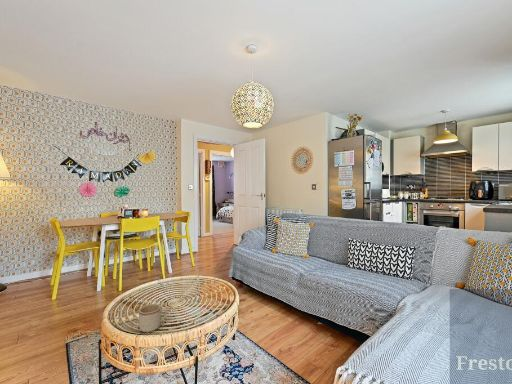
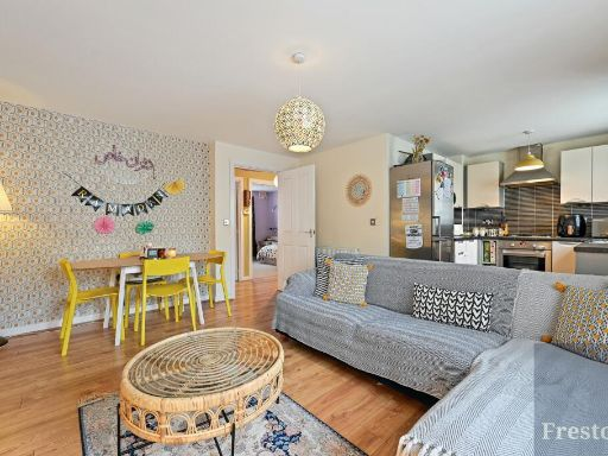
- mug [138,303,168,333]
